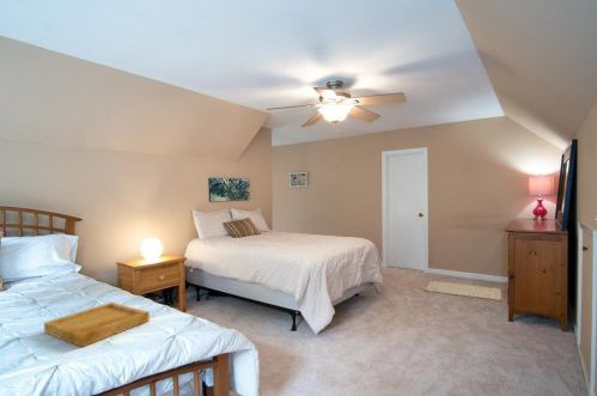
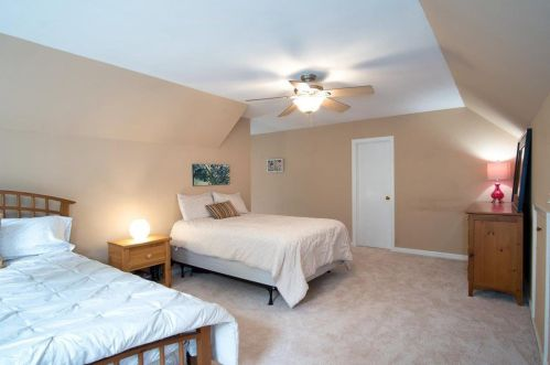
- tray [43,301,151,348]
- rug [422,280,504,301]
